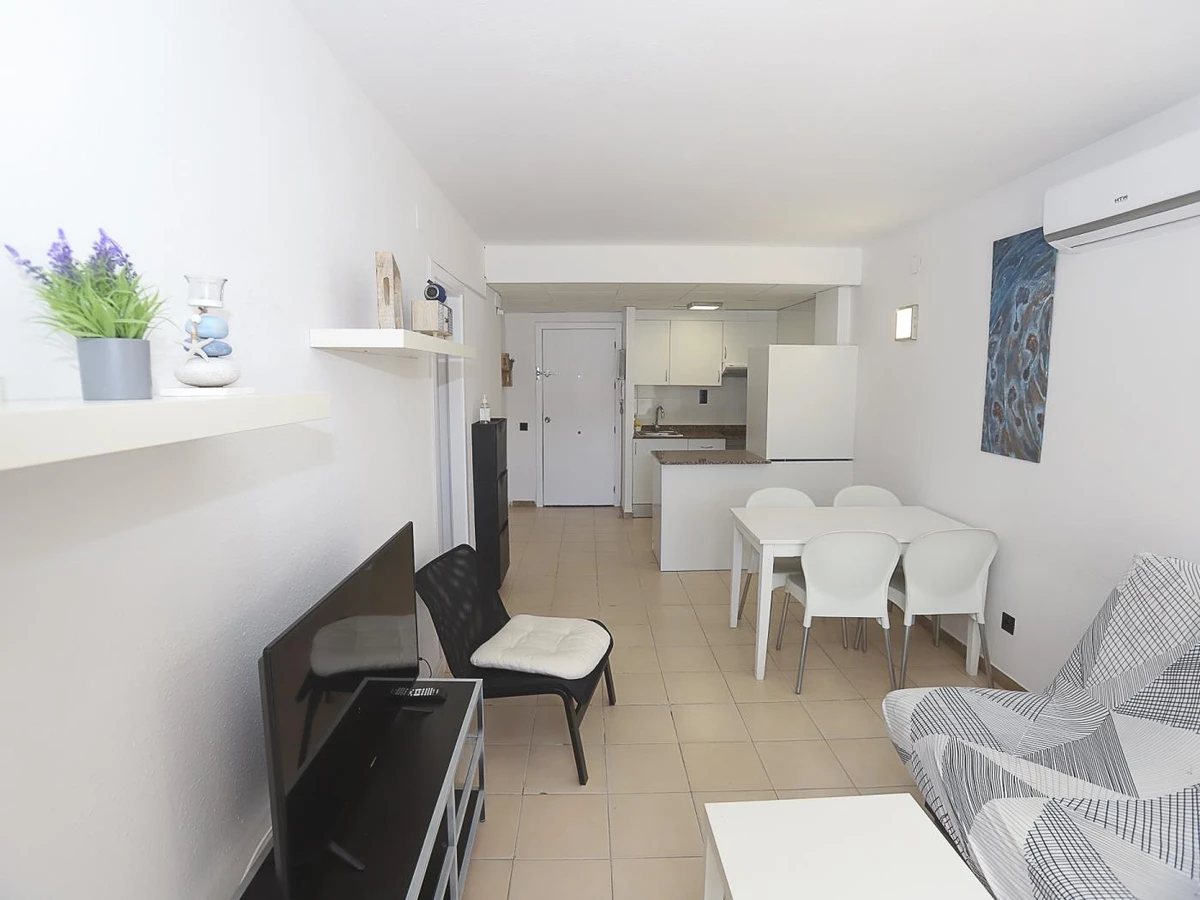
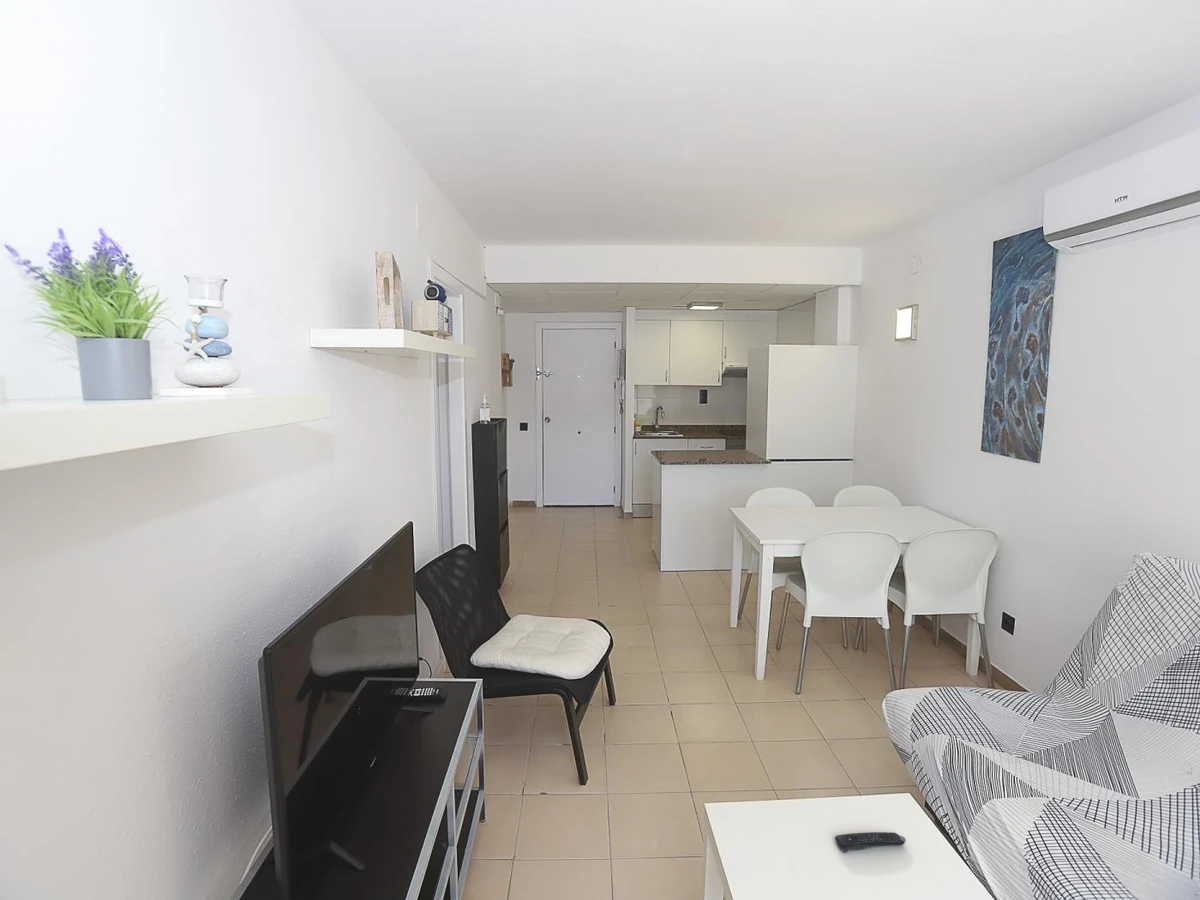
+ remote control [834,831,907,853]
